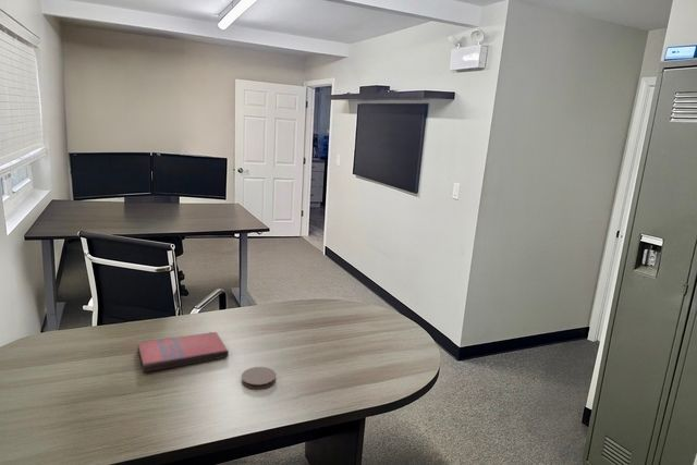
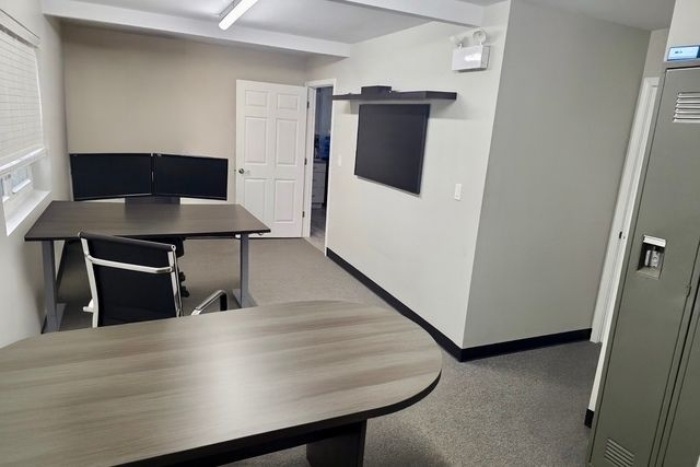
- coaster [241,366,277,390]
- paperback book [136,331,230,372]
